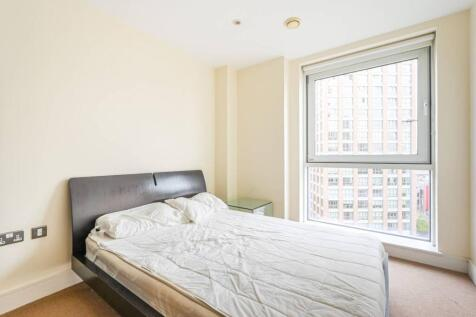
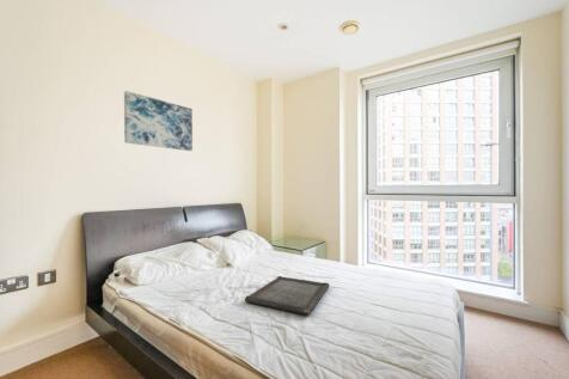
+ serving tray [244,275,330,316]
+ wall art [123,90,194,152]
